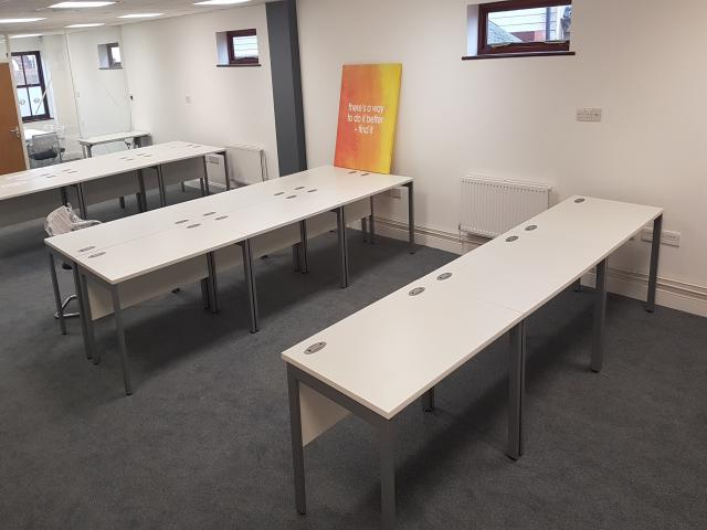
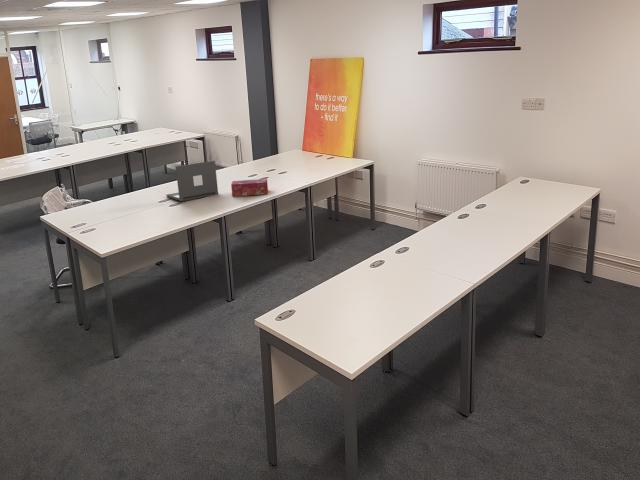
+ tissue box [230,178,269,197]
+ laptop [165,160,219,202]
